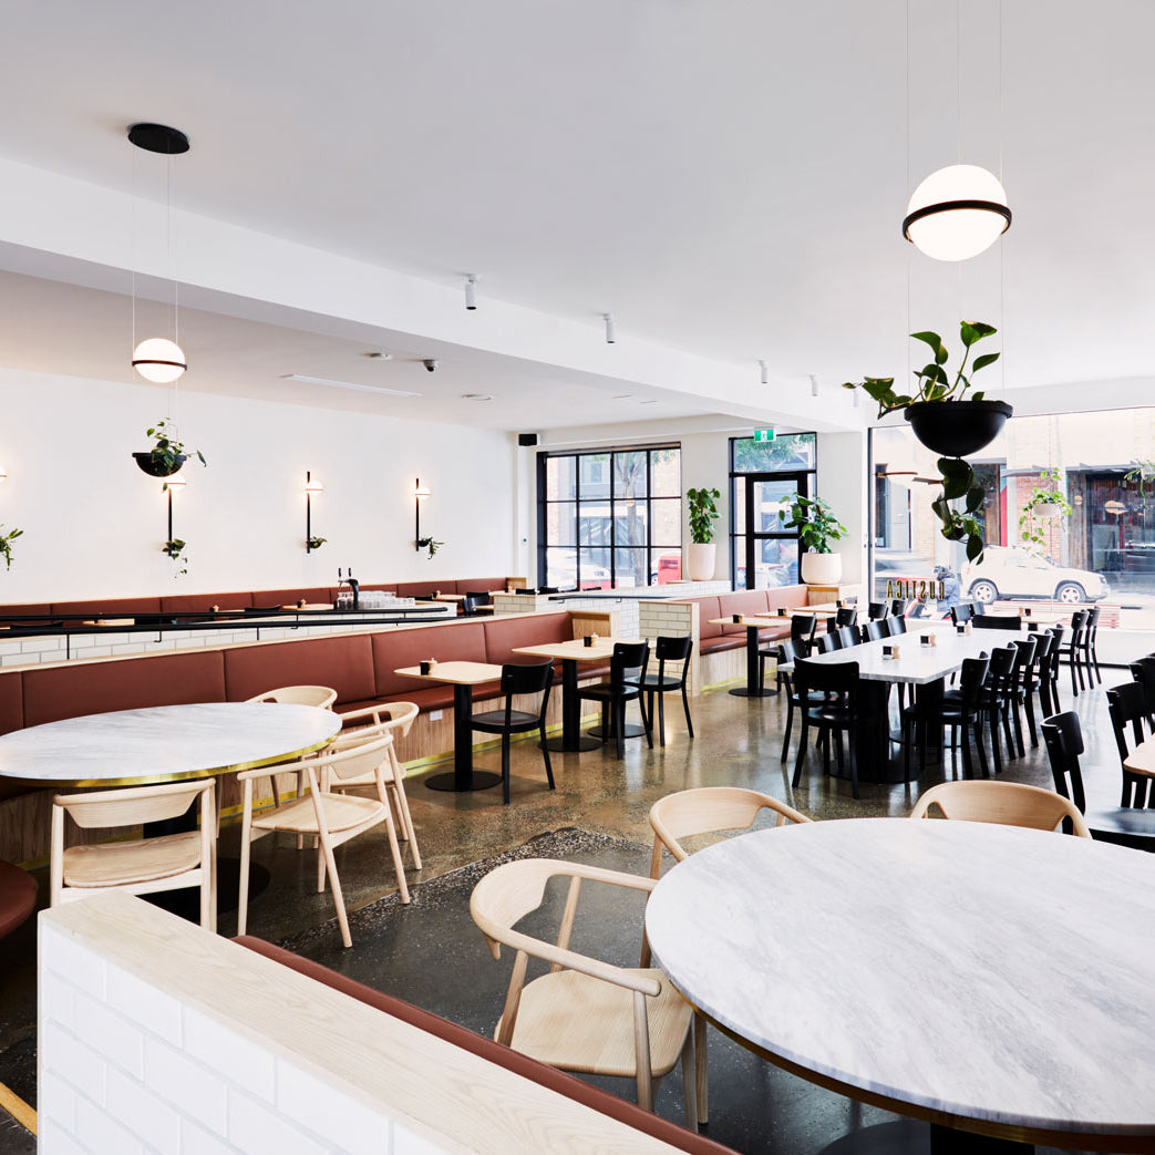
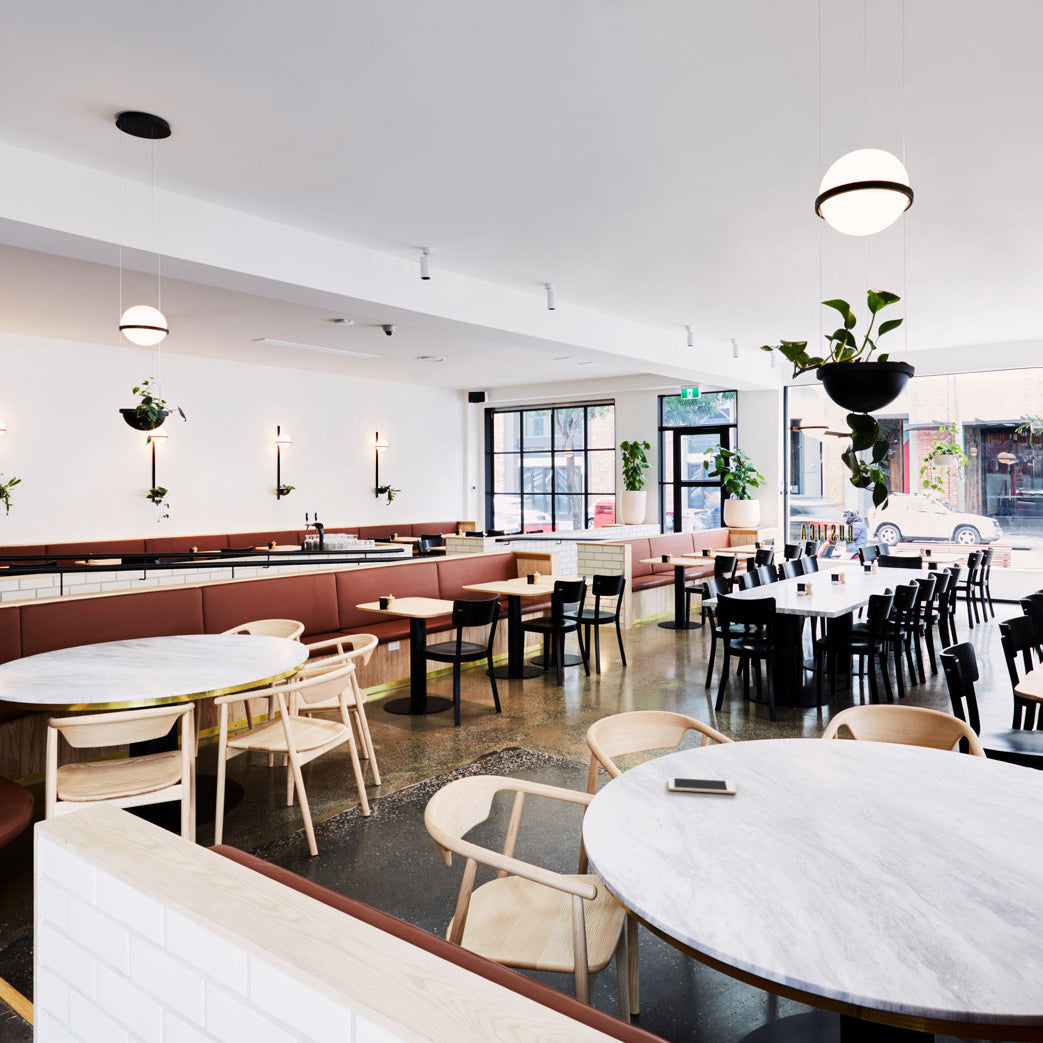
+ cell phone [667,777,737,795]
